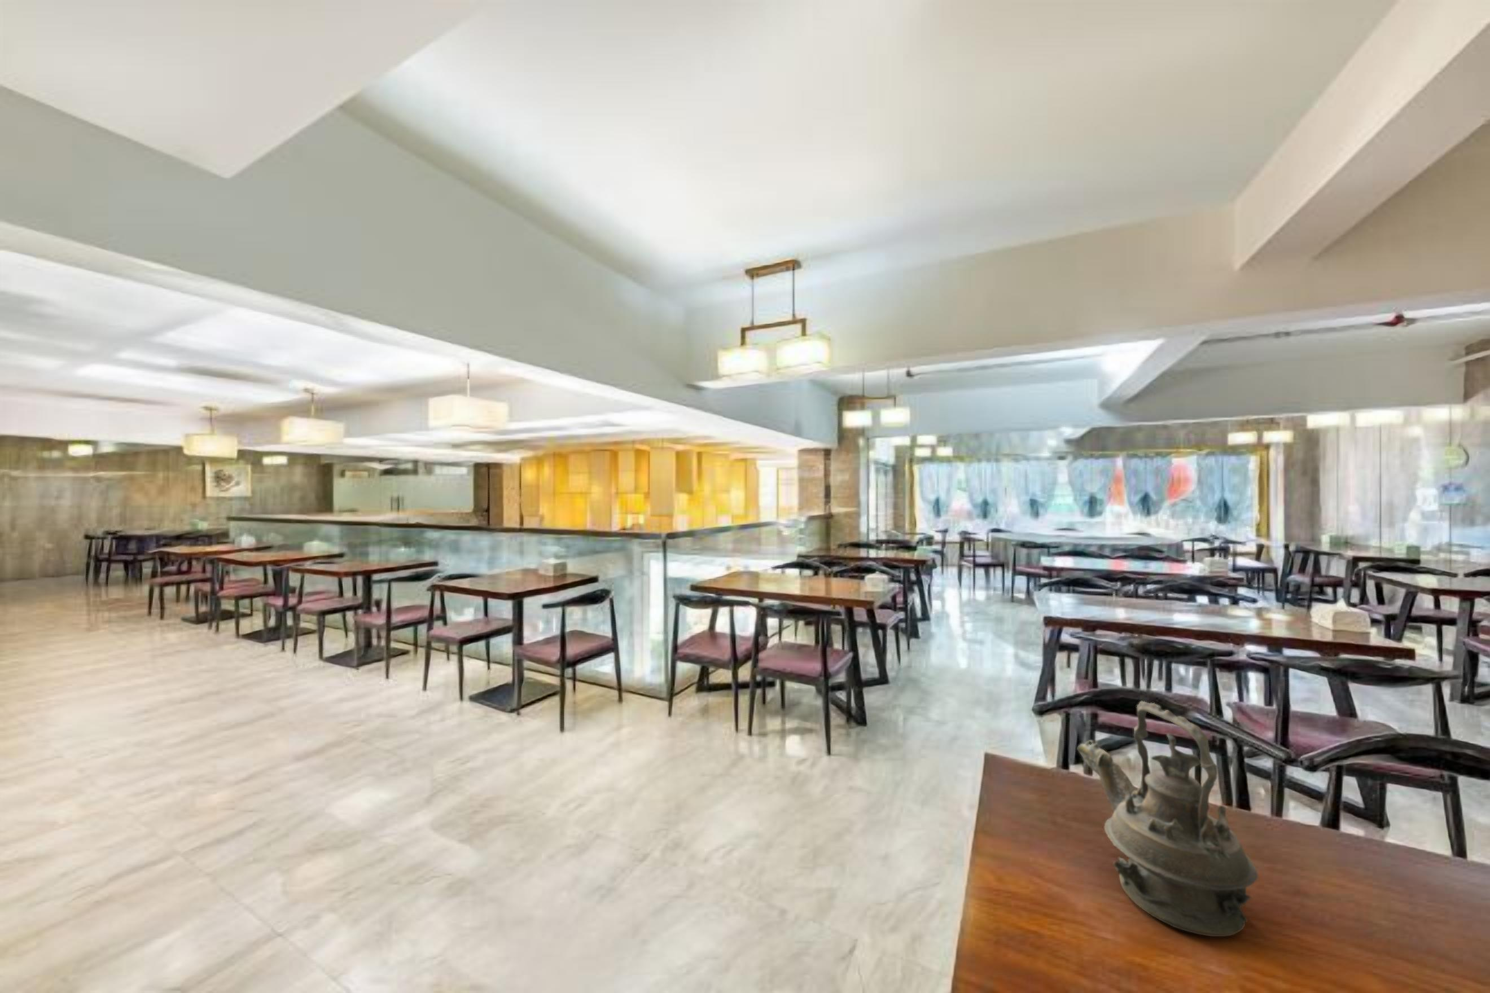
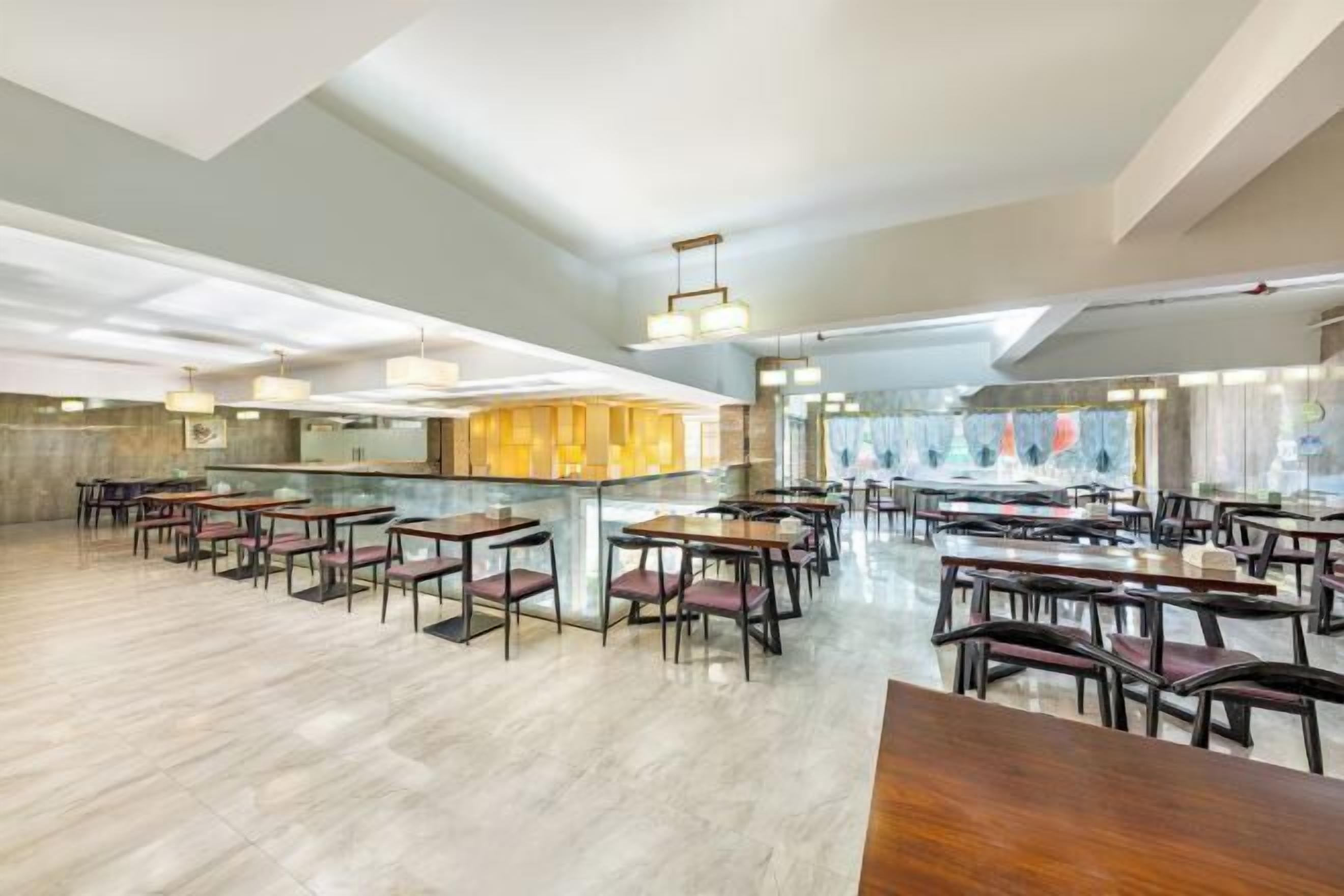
- teapot [1076,700,1258,938]
